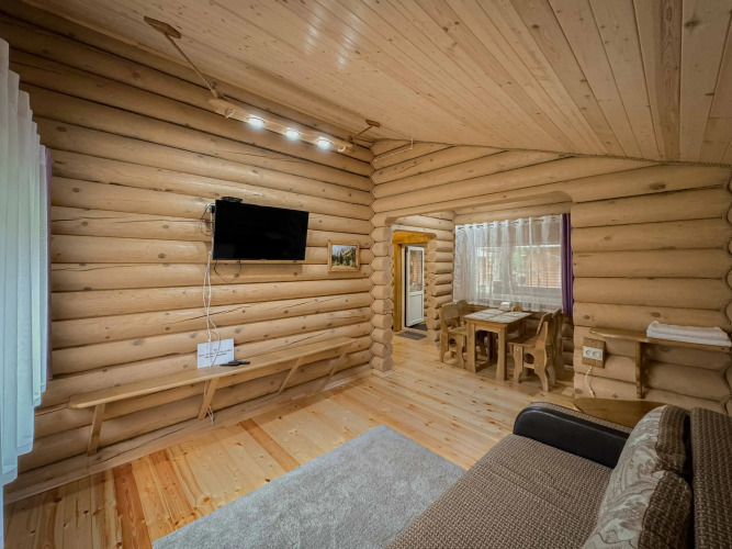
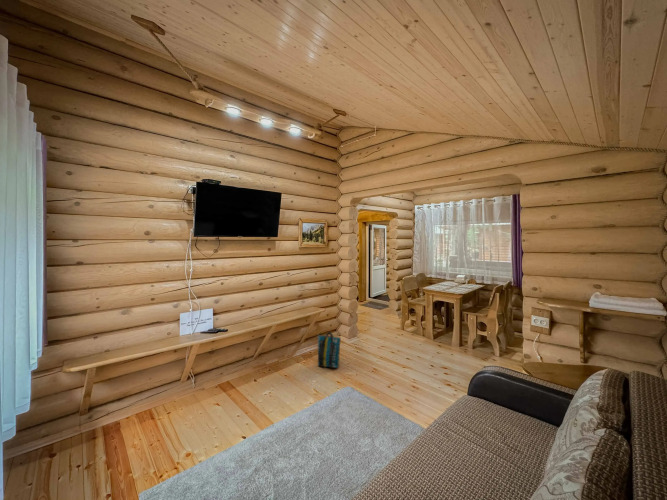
+ tote bag [317,331,342,369]
